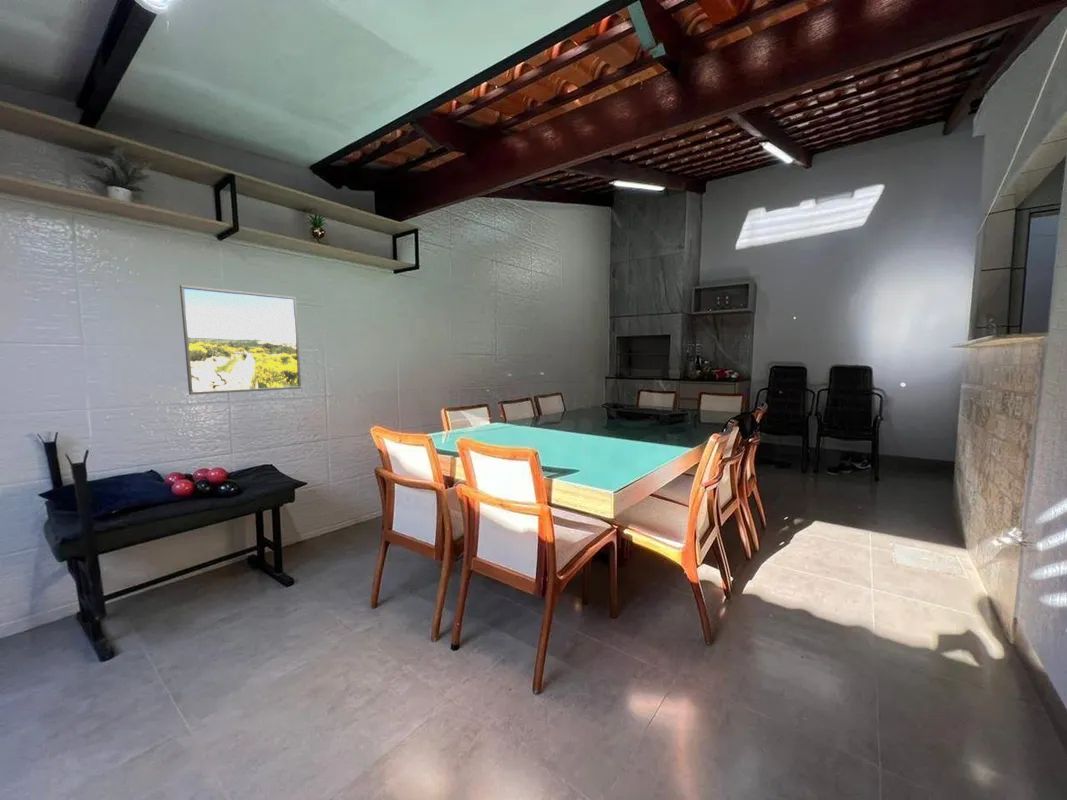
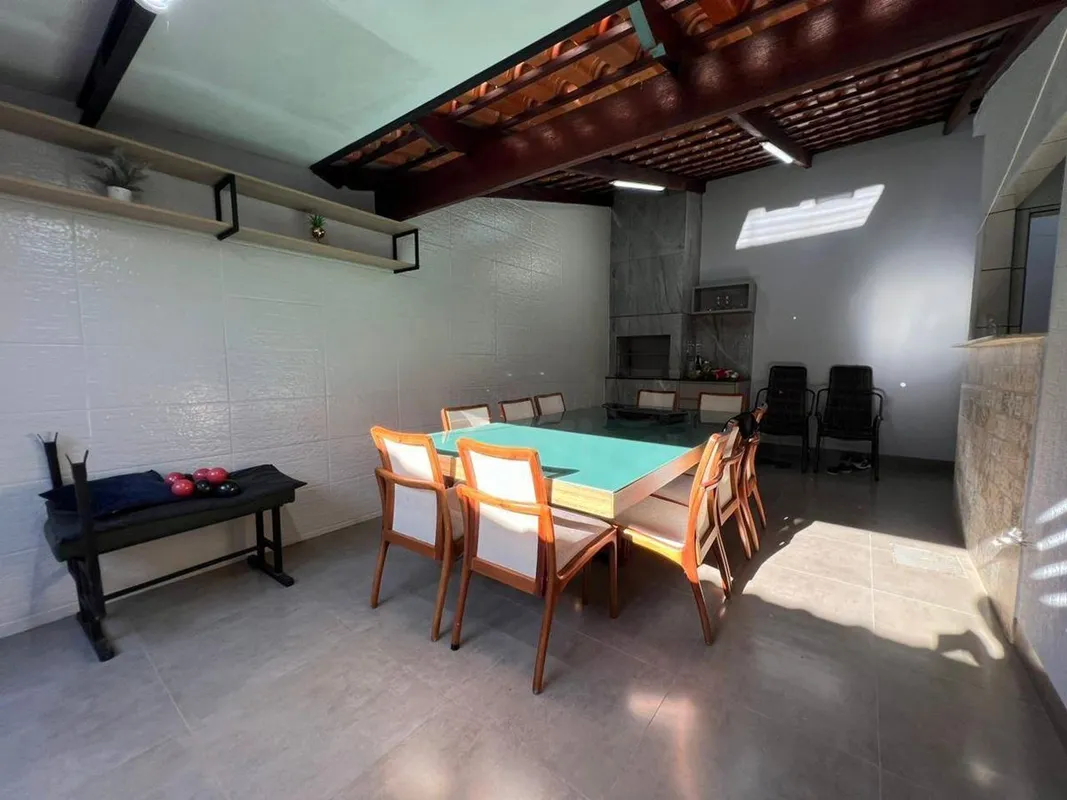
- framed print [179,284,302,396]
